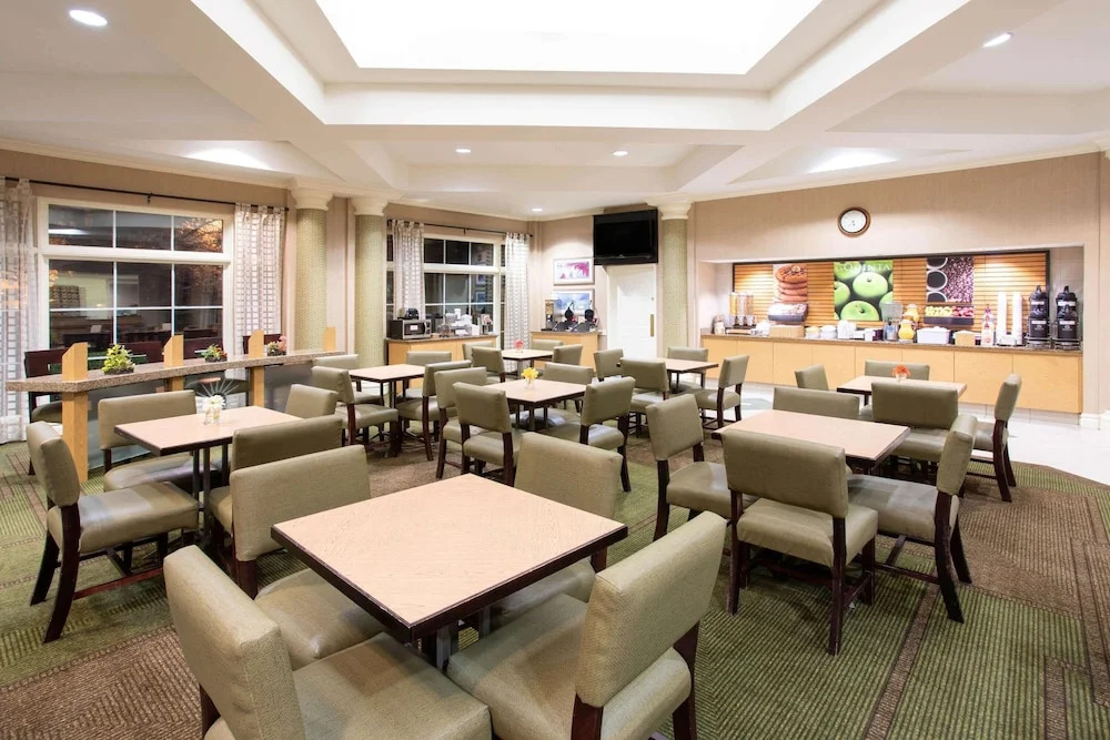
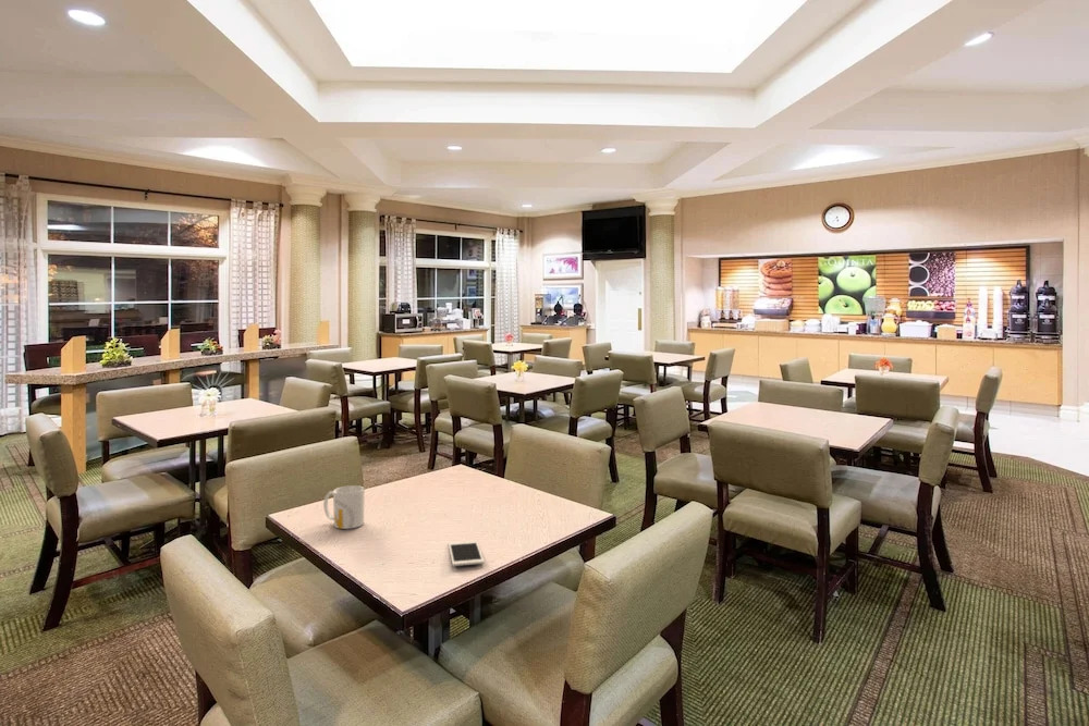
+ cell phone [448,540,485,567]
+ mug [322,484,366,530]
